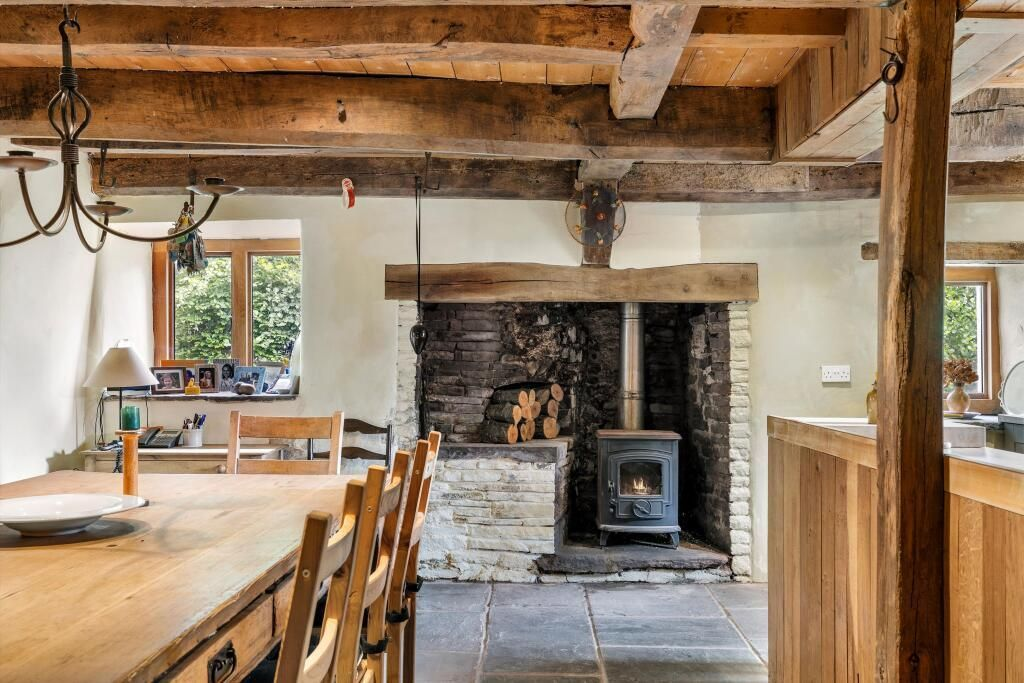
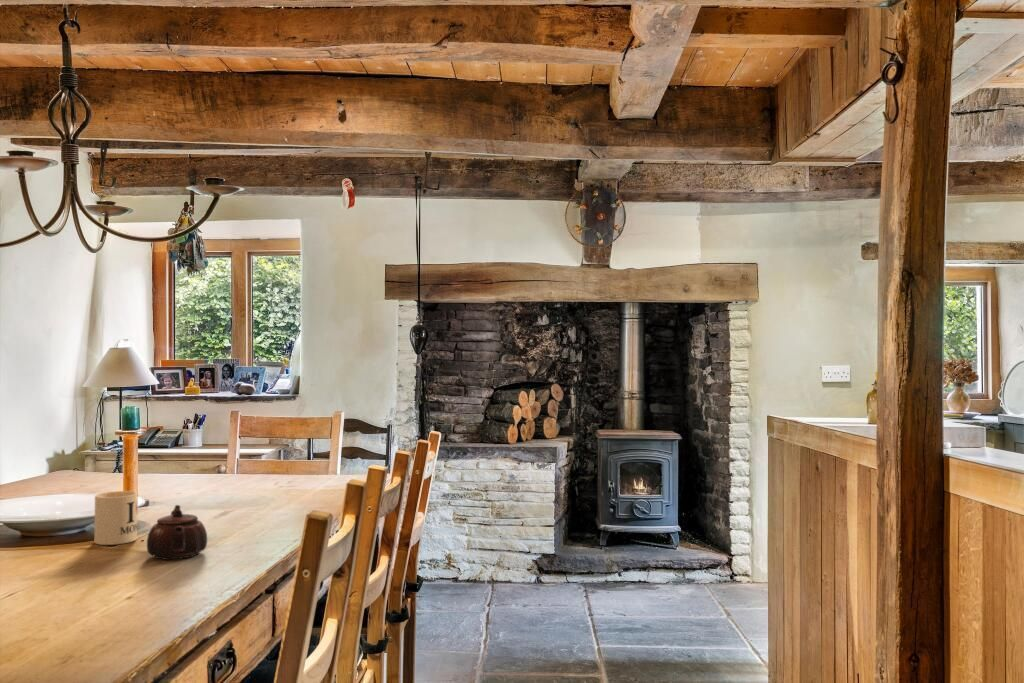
+ mug [93,490,138,546]
+ teapot [146,504,208,561]
